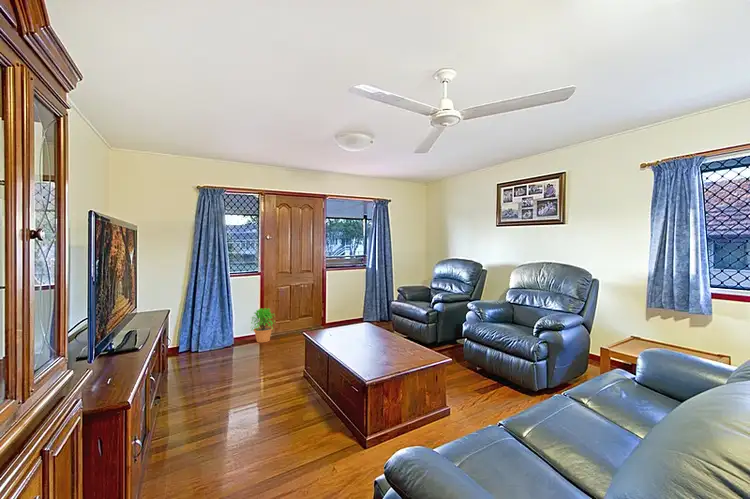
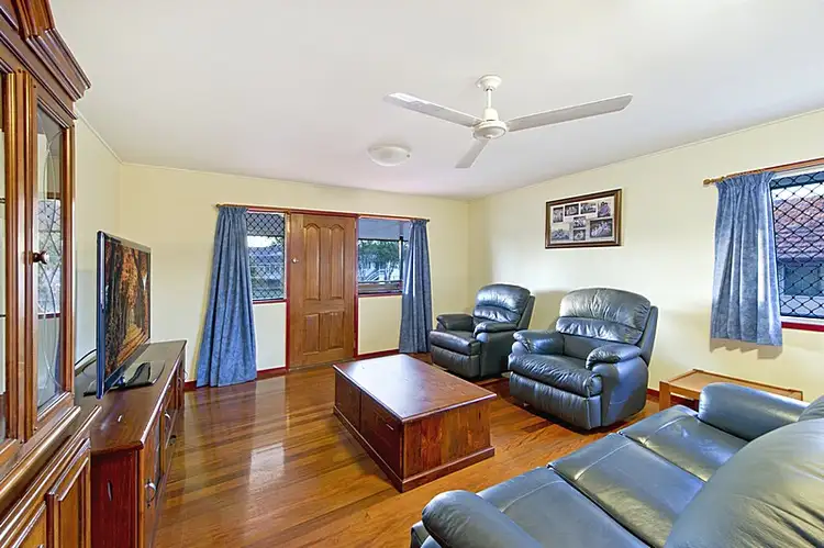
- potted plant [250,306,276,343]
